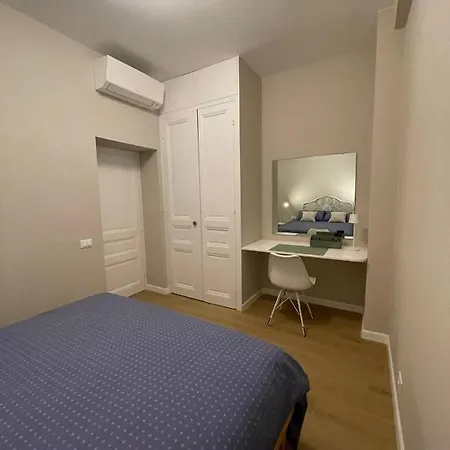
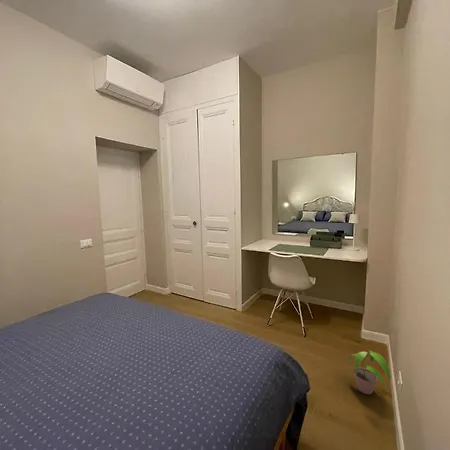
+ potted plant [345,349,392,395]
